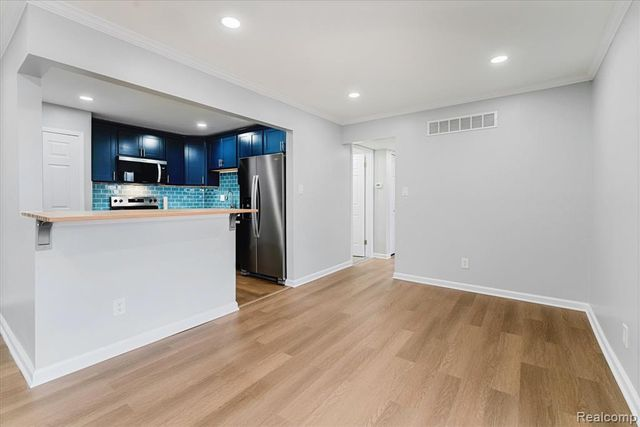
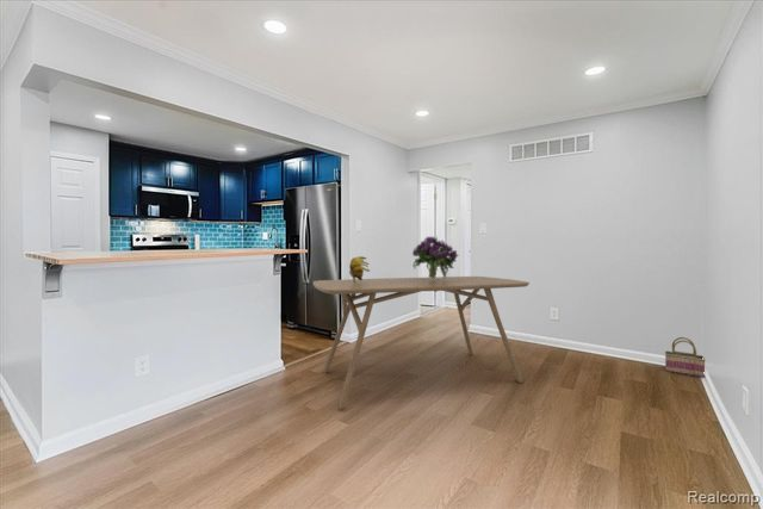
+ basket [664,336,707,379]
+ dining table [312,275,531,409]
+ banana bunch [348,255,371,283]
+ bouquet [411,235,460,280]
